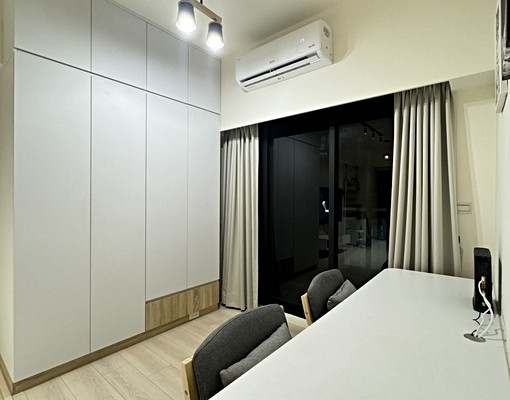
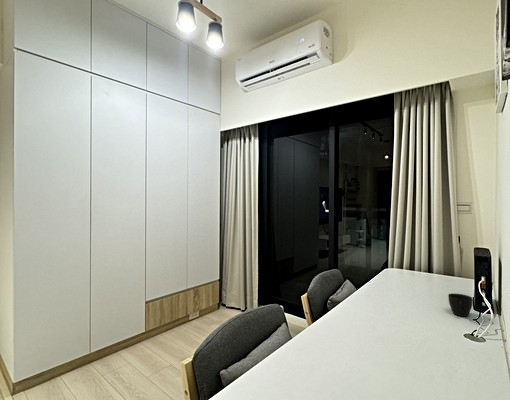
+ cup [447,292,474,317]
